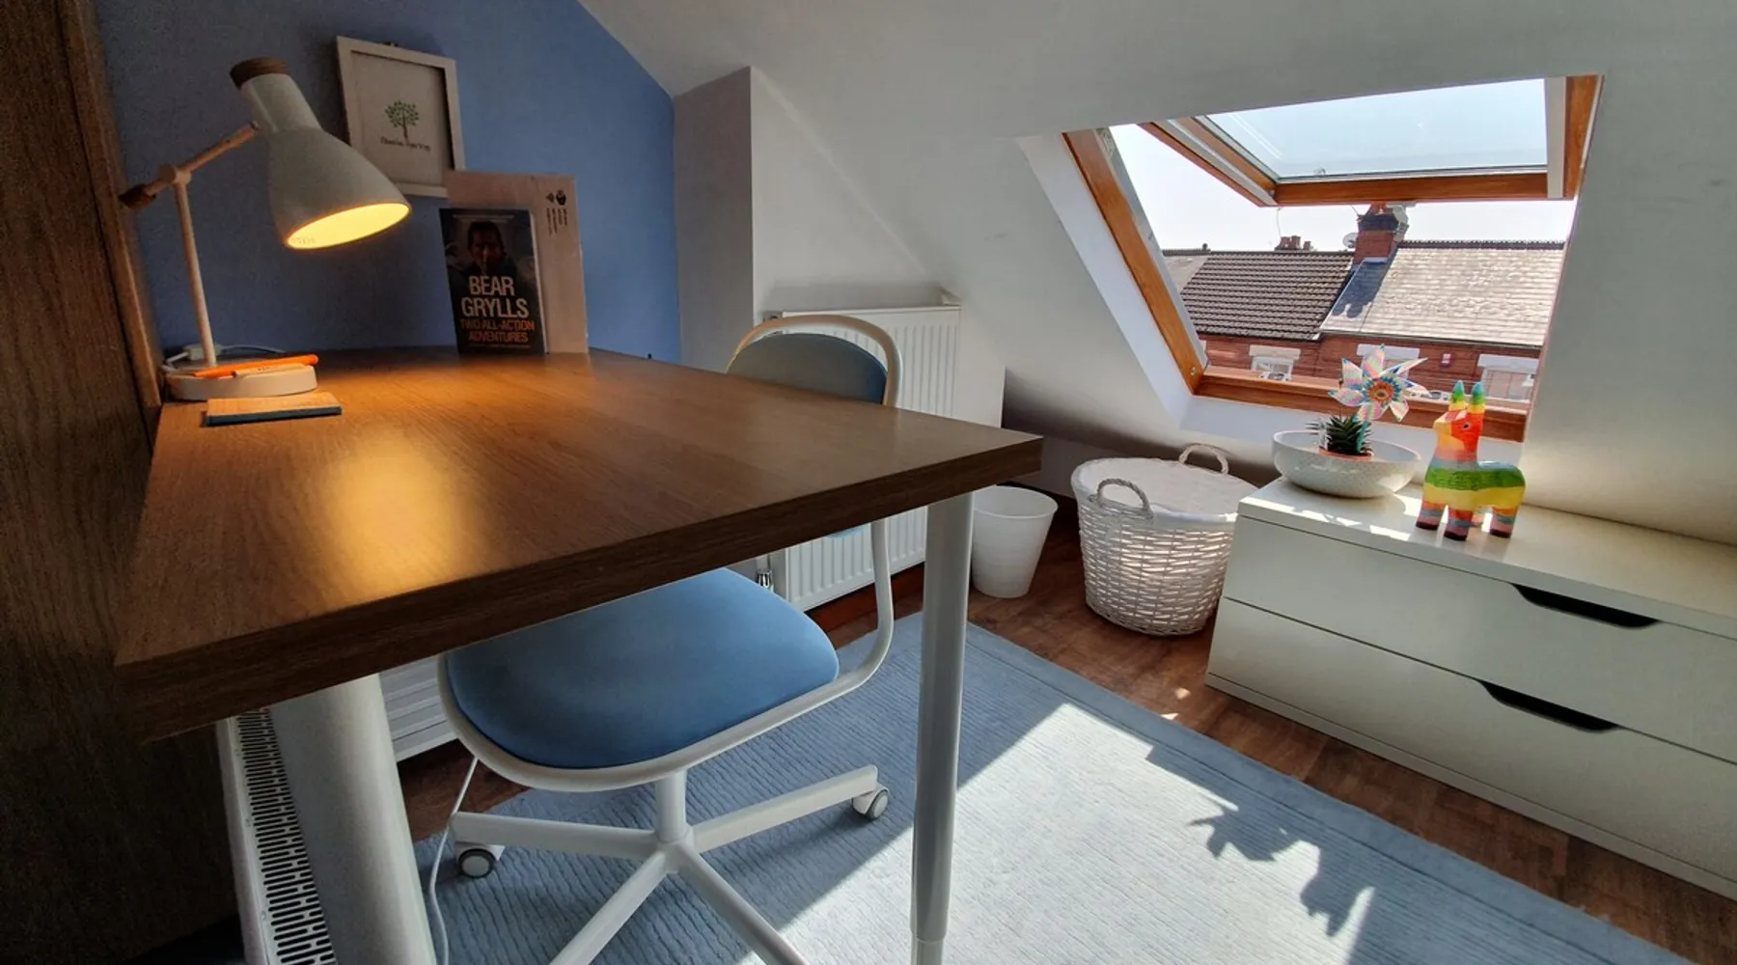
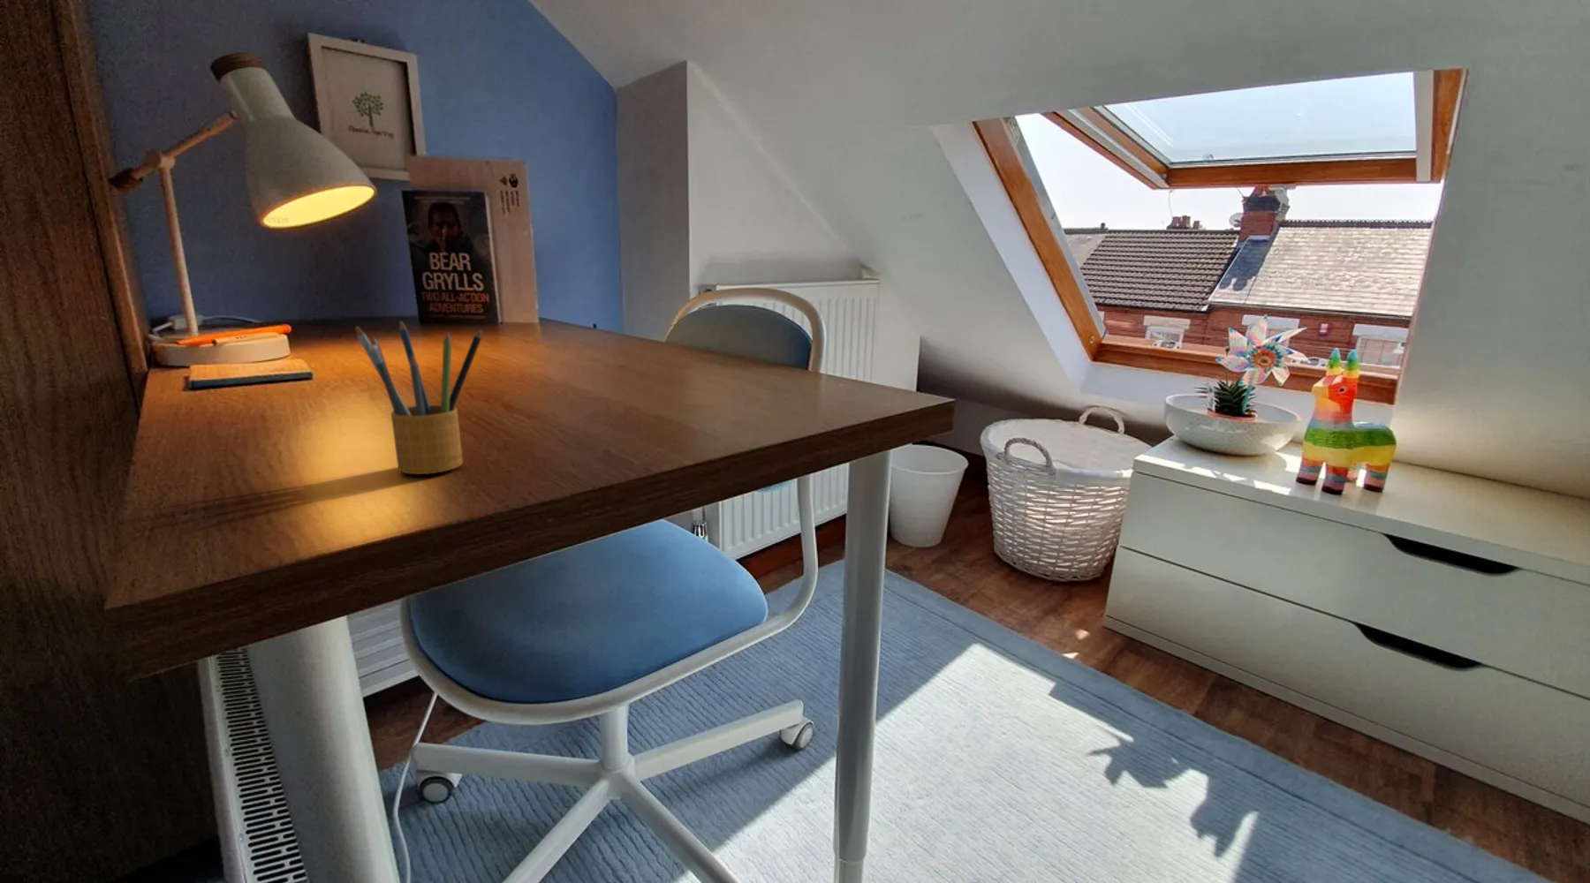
+ pencil box [355,319,483,475]
